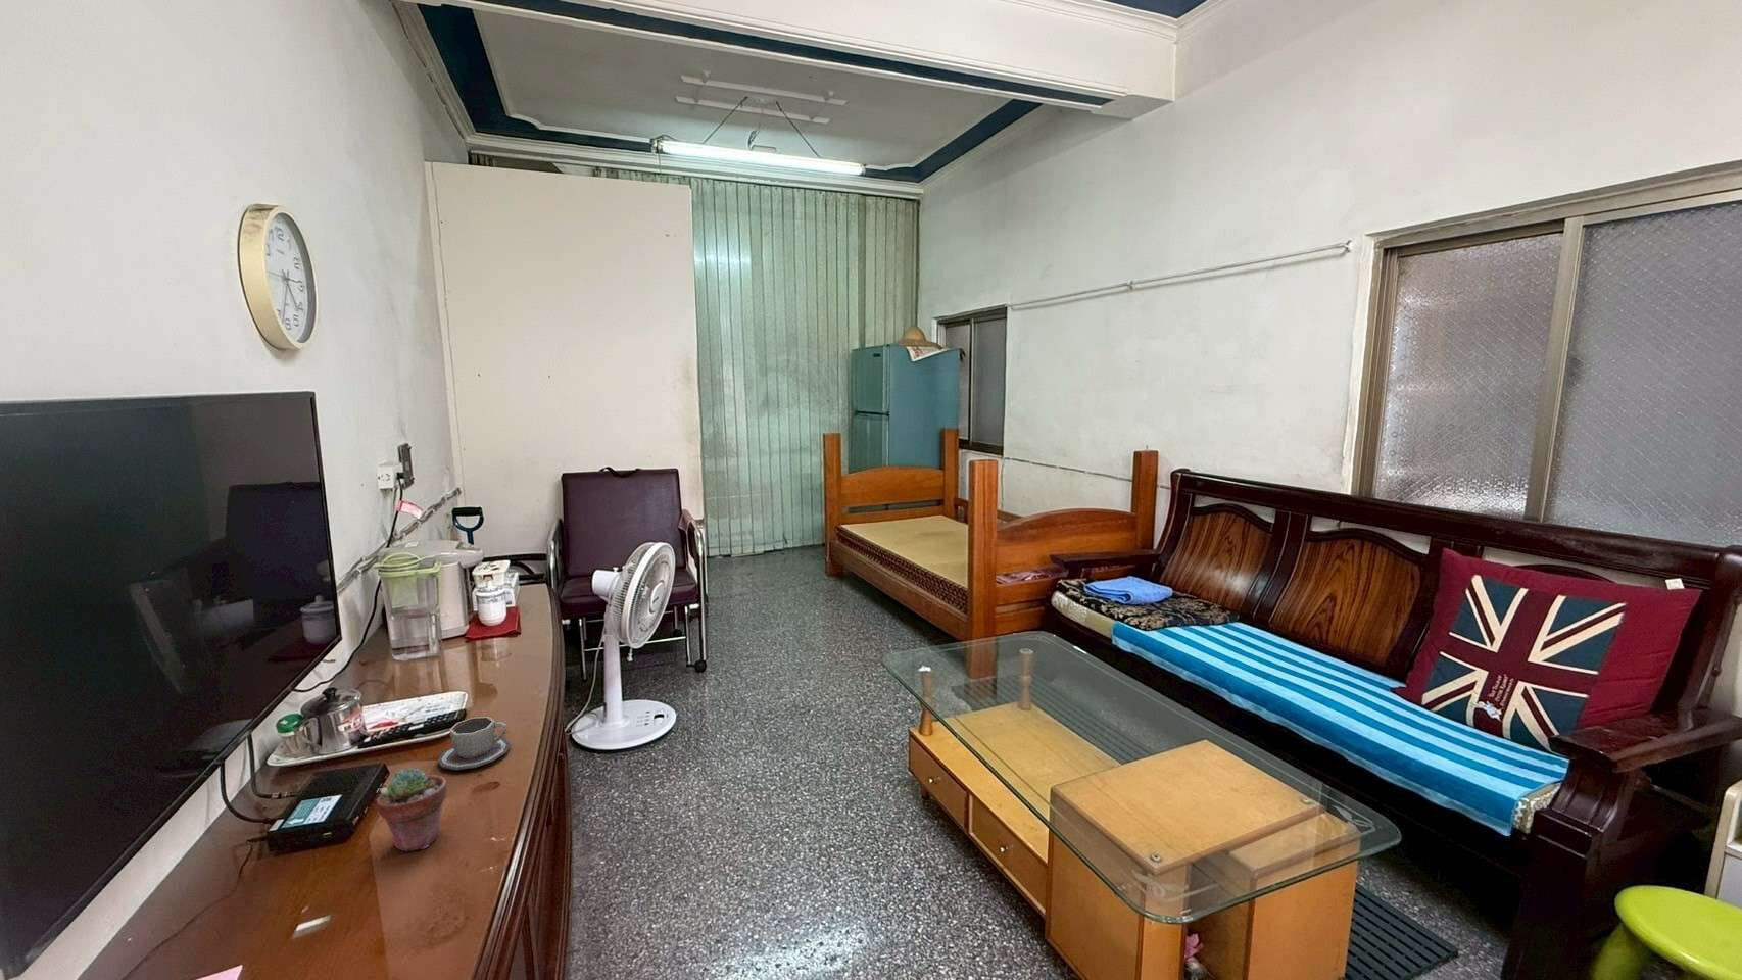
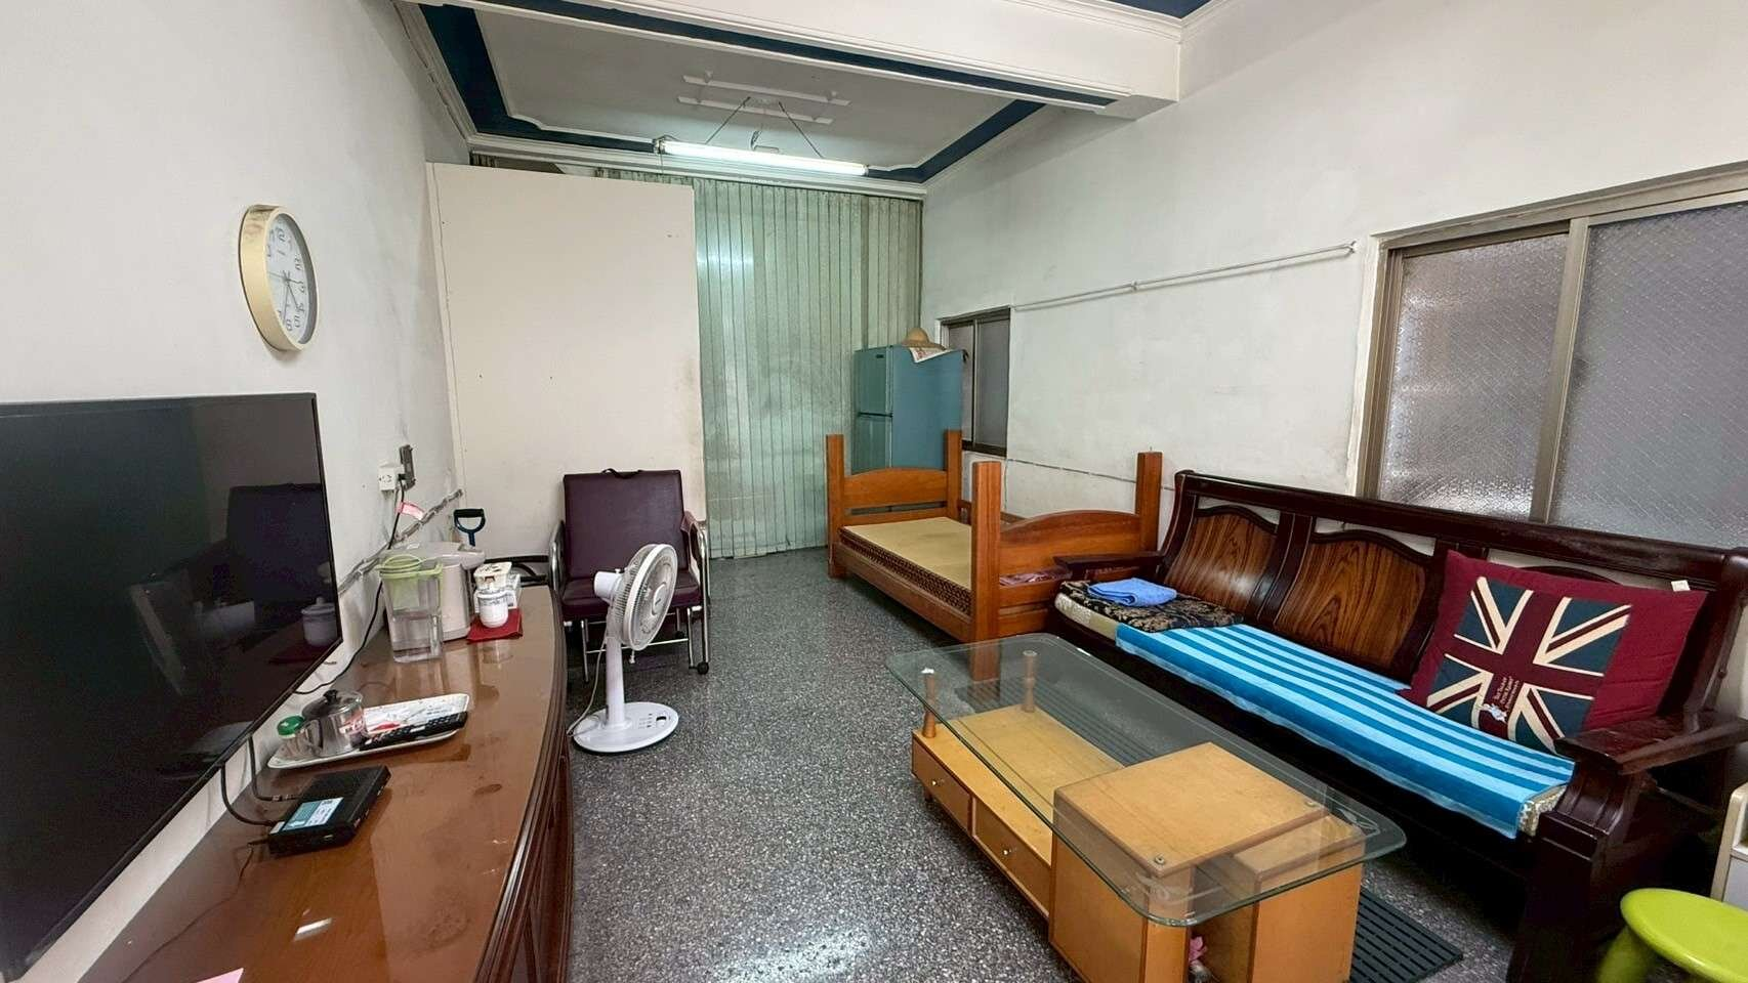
- potted succulent [376,767,449,852]
- cup [437,716,512,771]
